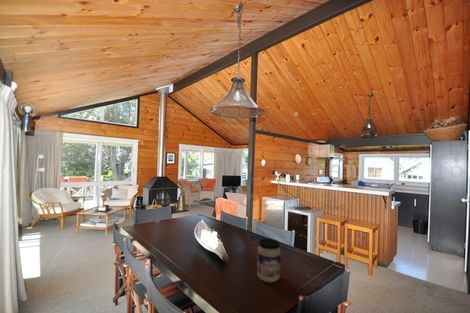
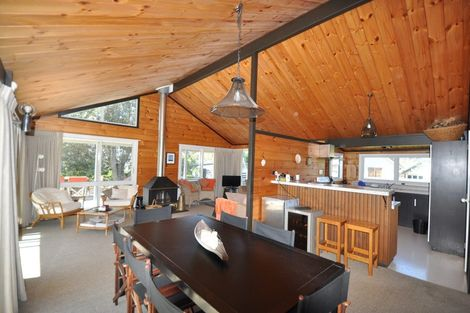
- jar [256,238,282,283]
